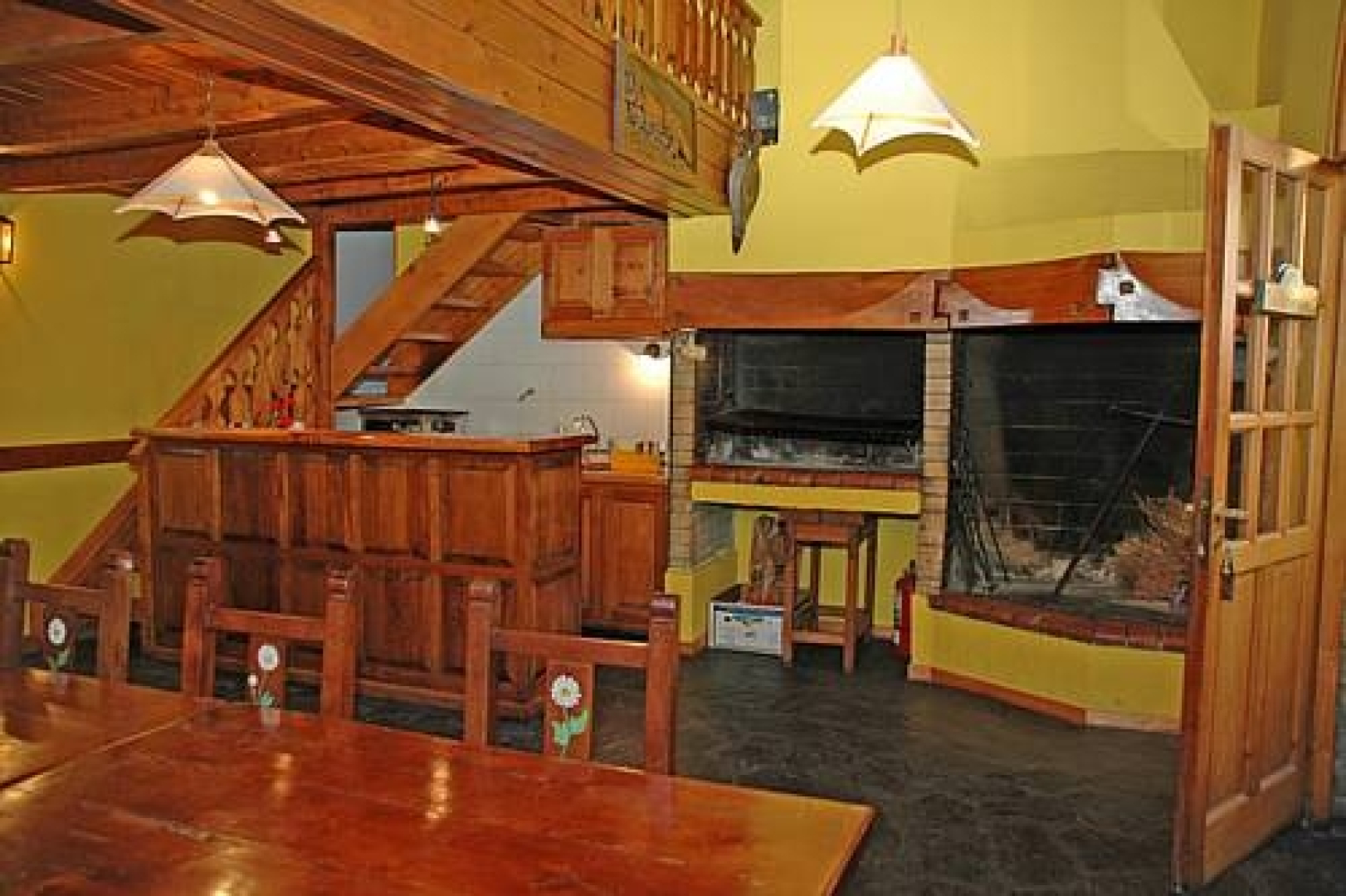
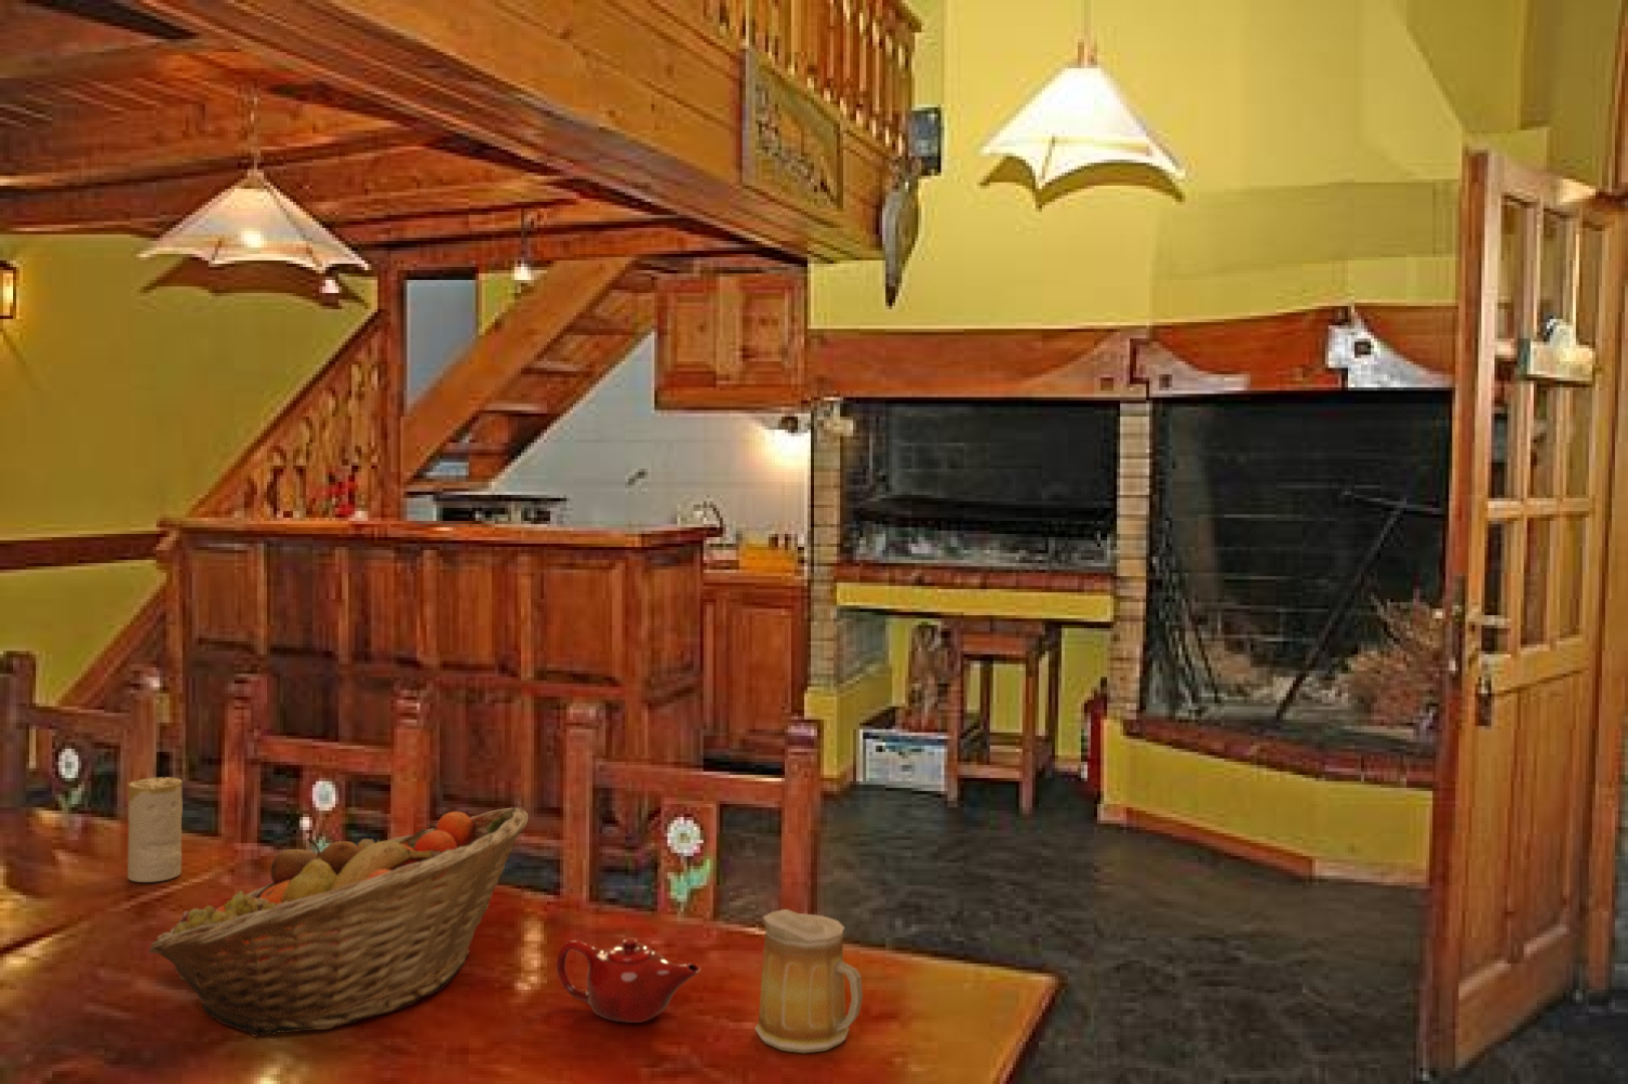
+ fruit basket [148,807,529,1037]
+ candle [127,775,184,883]
+ teapot [555,938,702,1024]
+ mug [754,909,864,1054]
